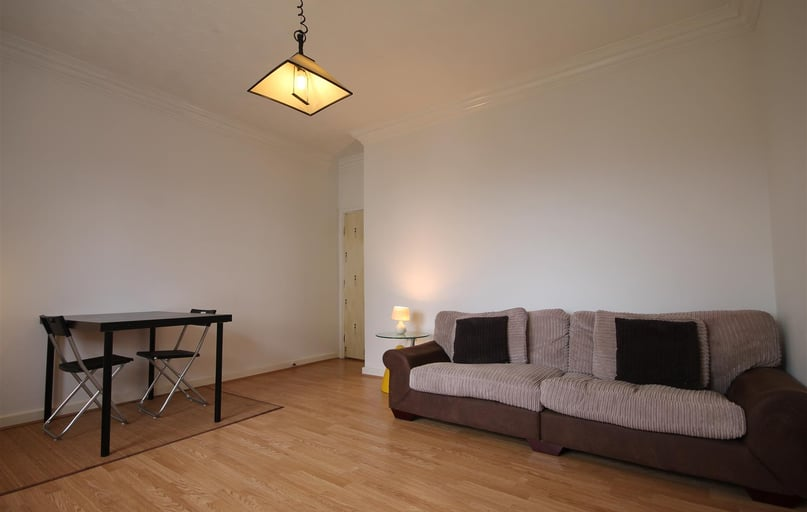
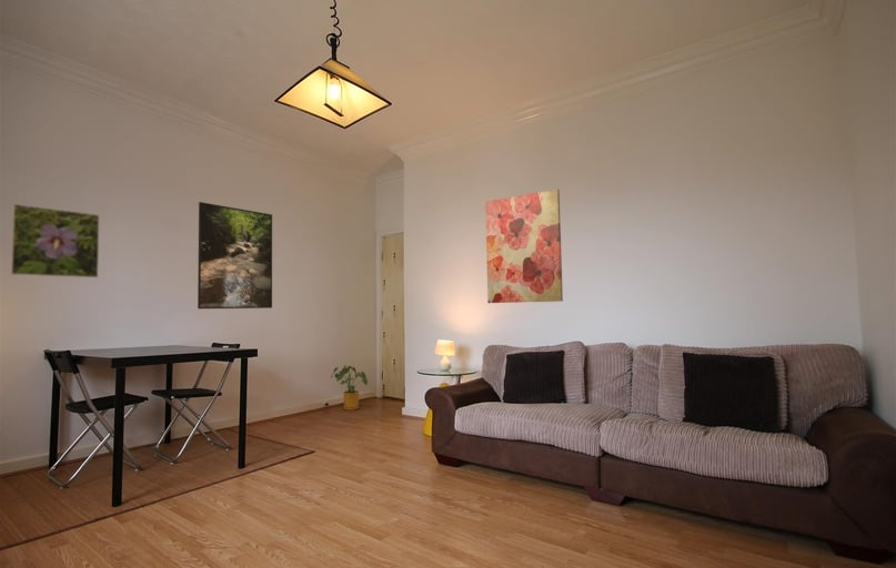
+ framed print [197,201,273,310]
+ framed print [9,203,100,278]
+ wall art [484,187,564,304]
+ house plant [330,365,369,412]
